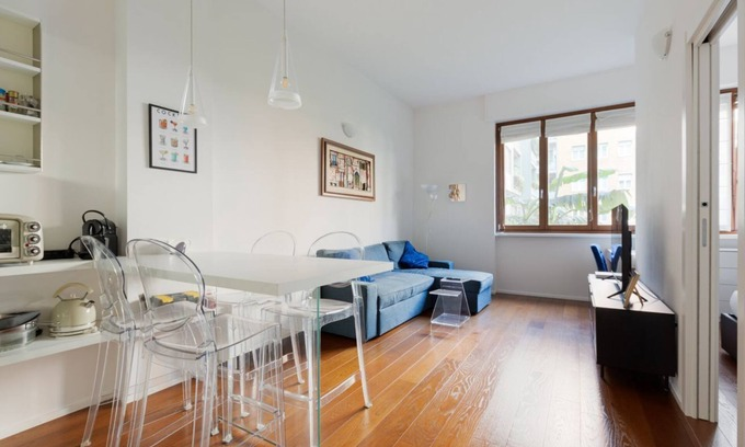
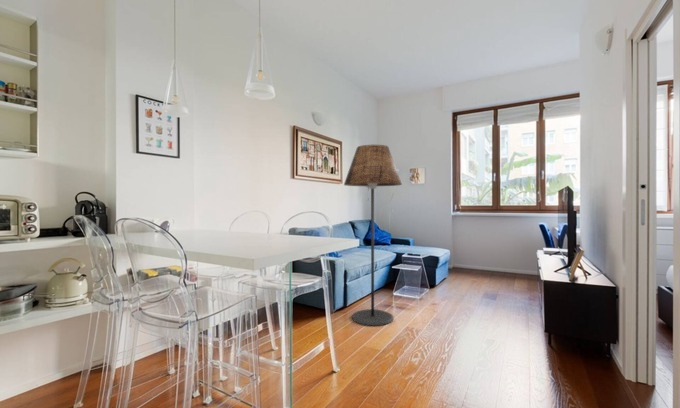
+ floor lamp [343,144,403,327]
